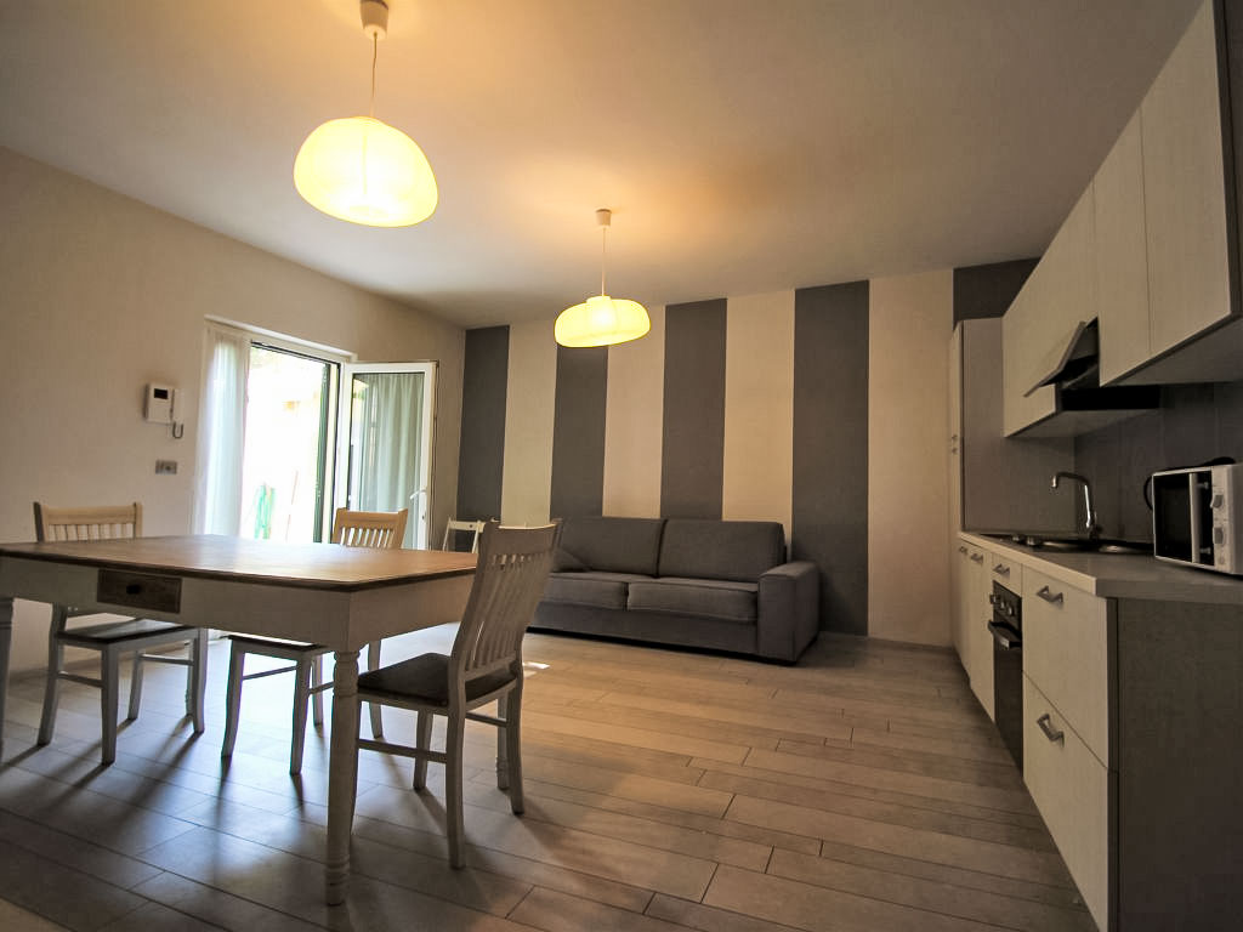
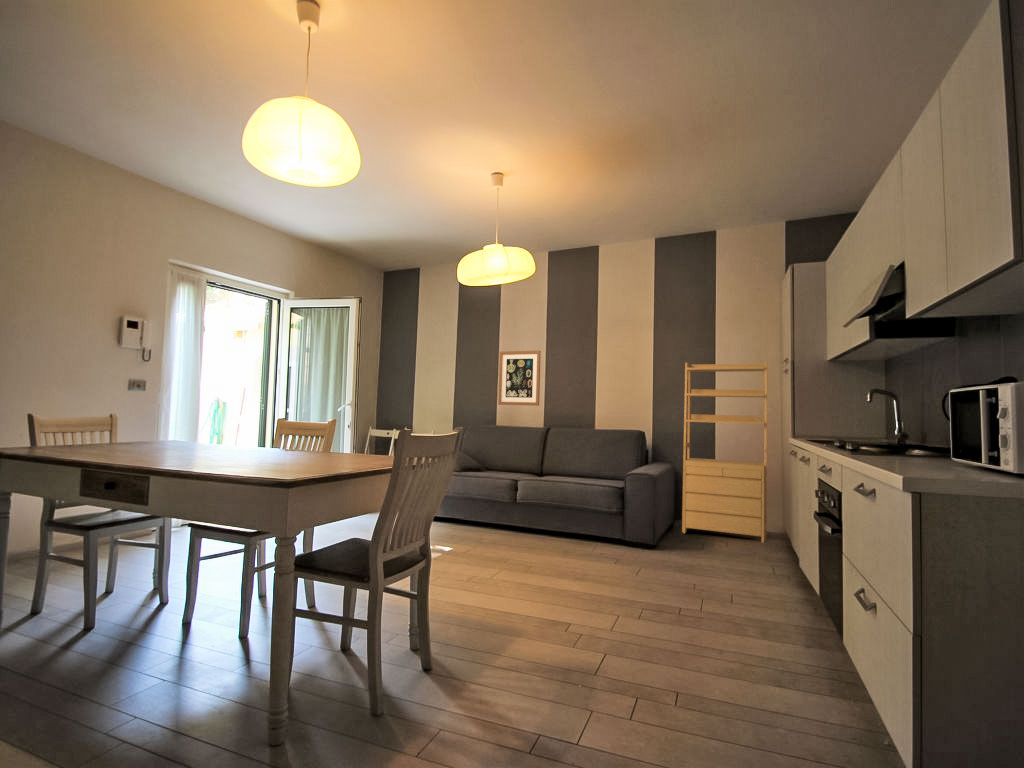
+ shelving unit [681,360,768,544]
+ wall art [497,350,541,407]
